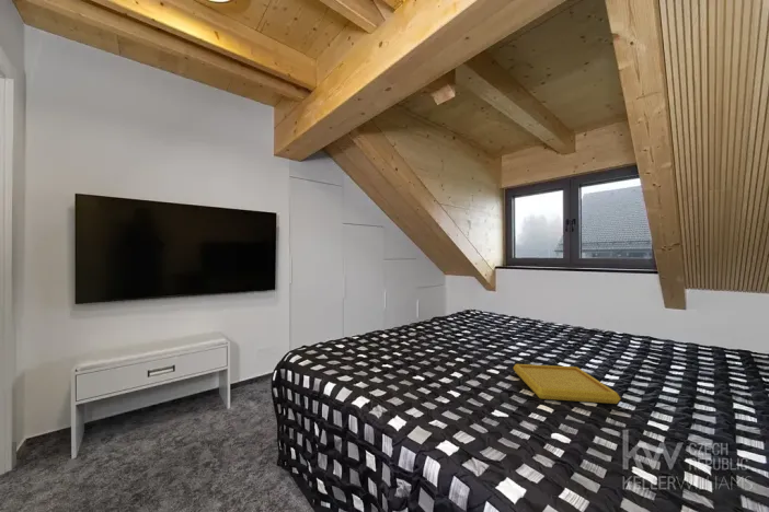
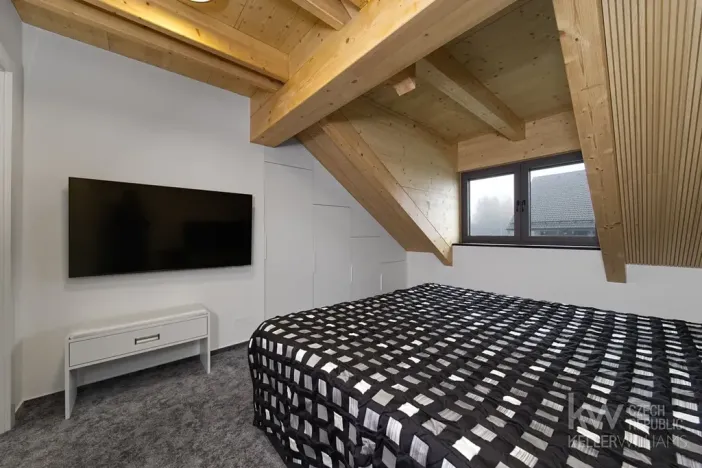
- serving tray [513,363,622,405]
